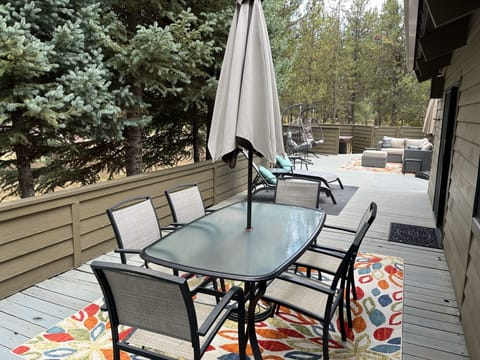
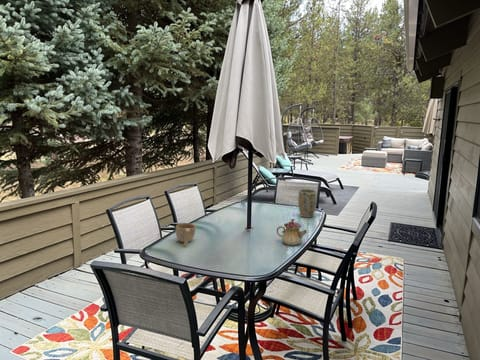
+ teapot [275,218,307,247]
+ cup [175,222,197,247]
+ plant pot [297,188,317,219]
